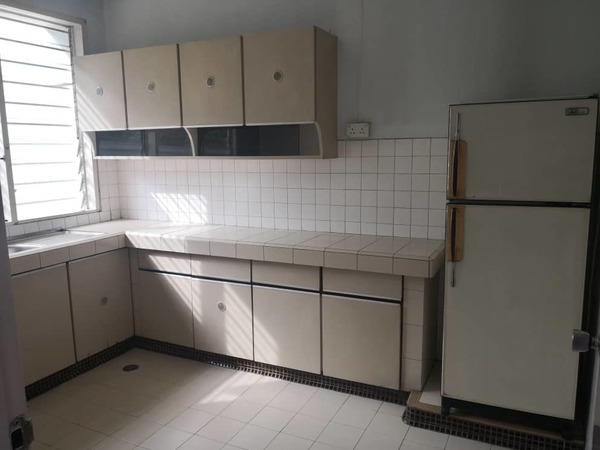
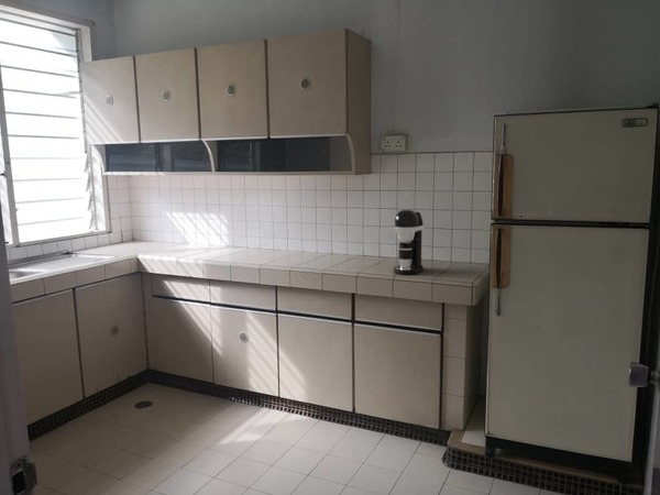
+ coffee maker [393,208,425,276]
